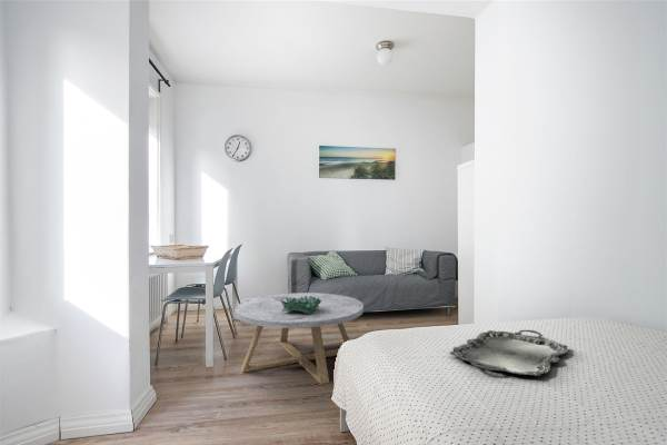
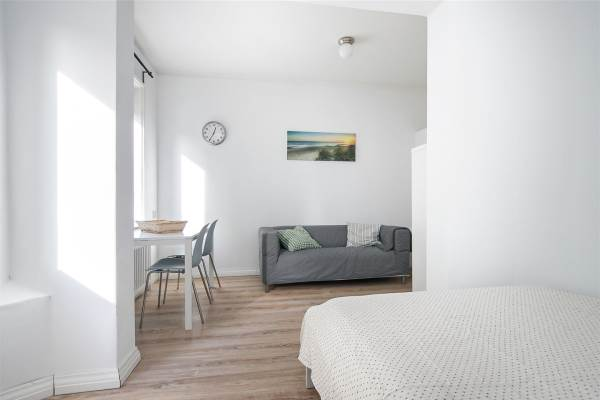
- coffee table [233,291,365,385]
- decorative bowl [280,296,321,315]
- serving tray [448,329,569,377]
